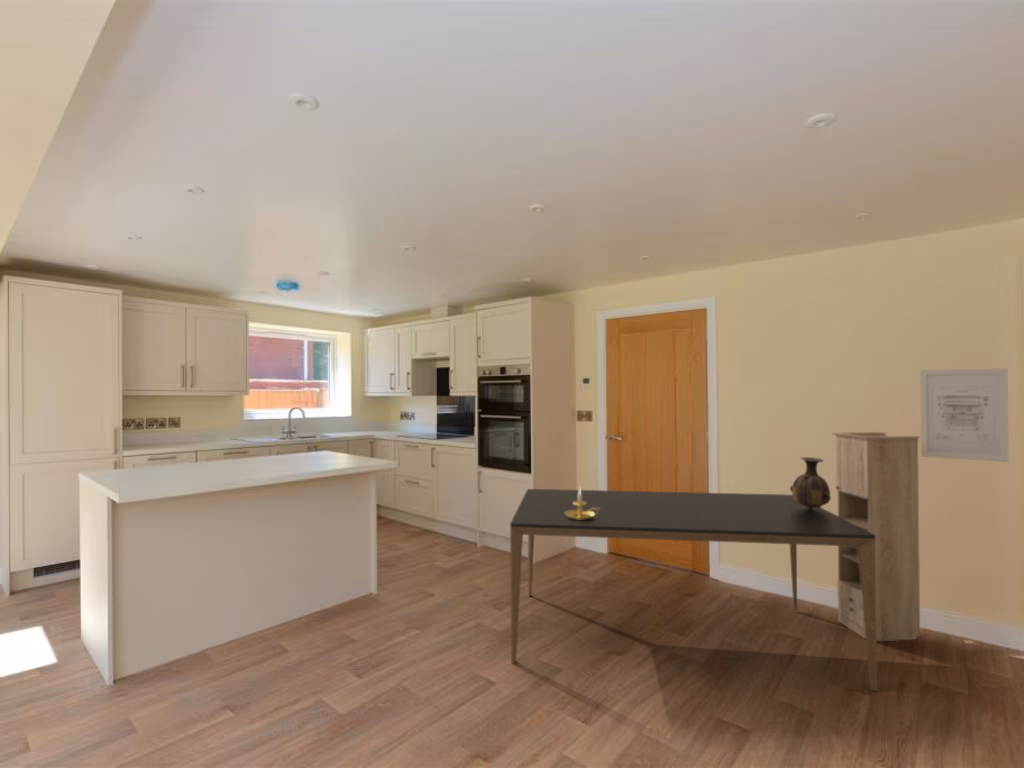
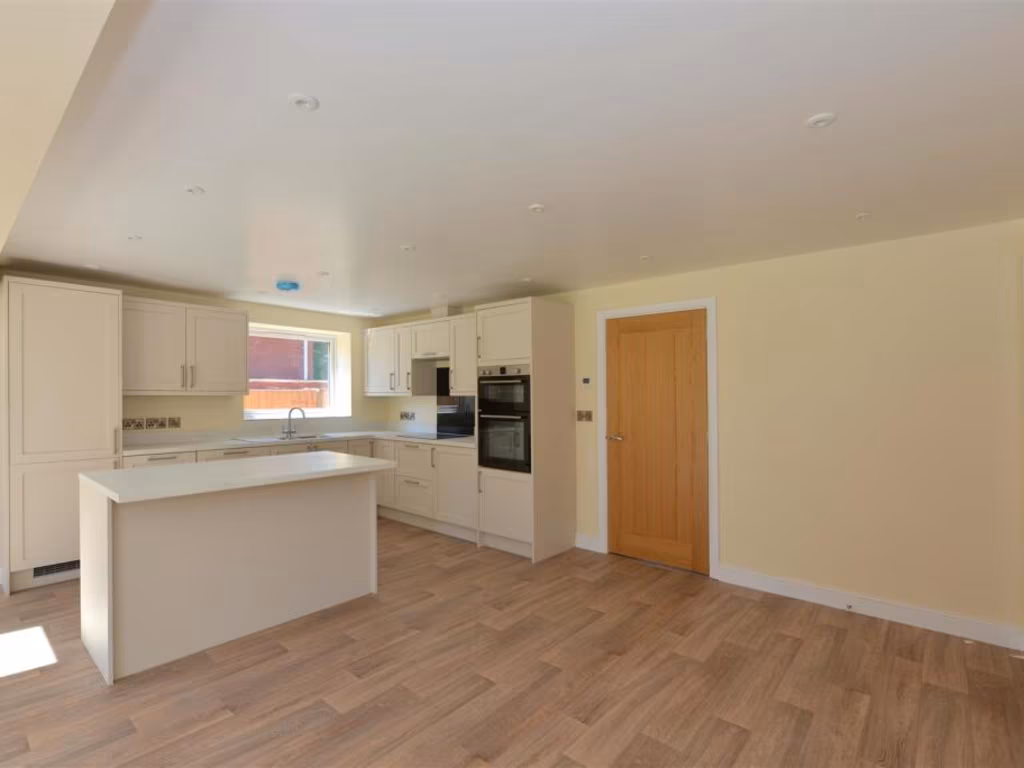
- storage cabinet [832,431,921,642]
- candle holder [565,485,600,520]
- vase [789,456,832,509]
- wall art [919,367,1010,463]
- dining table [509,488,878,692]
